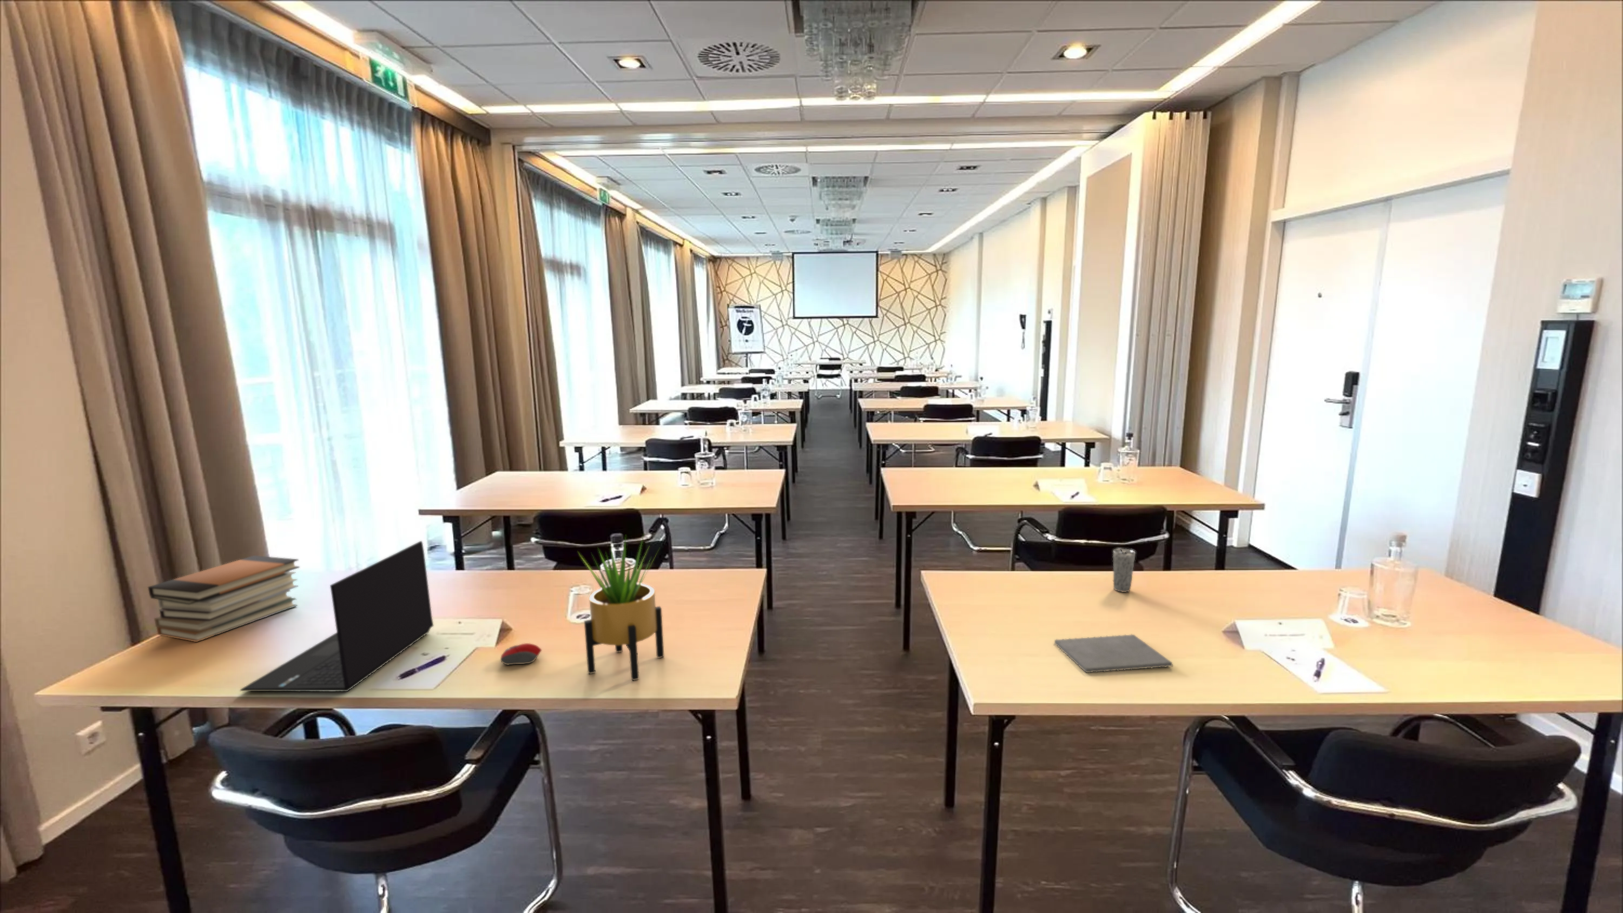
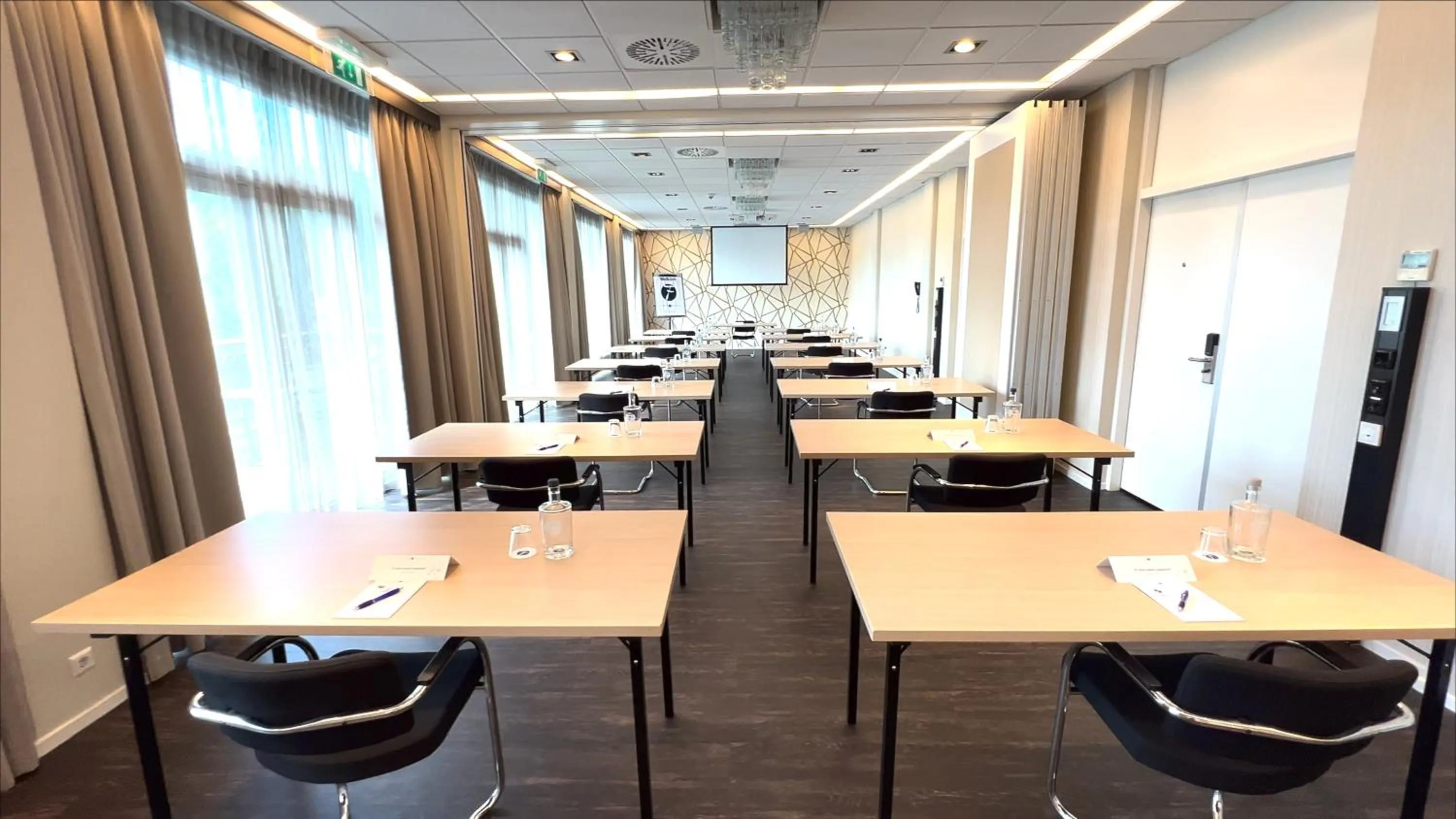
- potted plant [577,532,664,681]
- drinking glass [1112,547,1136,593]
- notepad [1053,634,1174,673]
- computer mouse [499,642,543,666]
- book stack [147,555,300,642]
- laptop [240,541,434,692]
